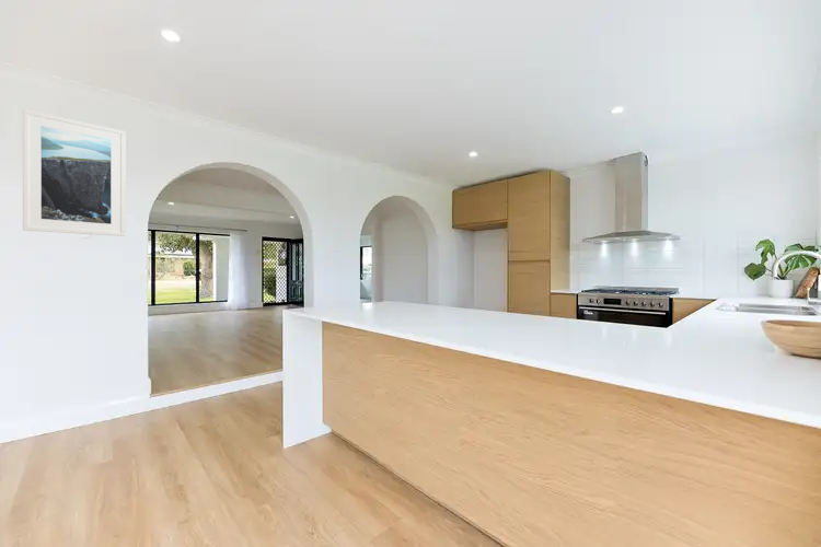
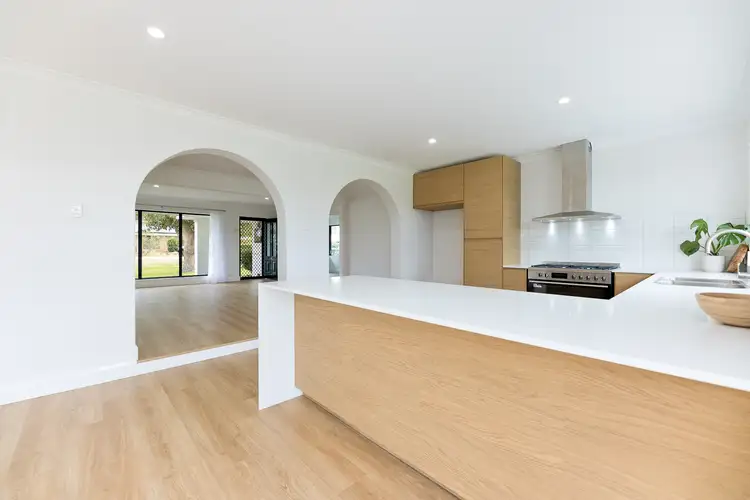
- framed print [22,108,127,237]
